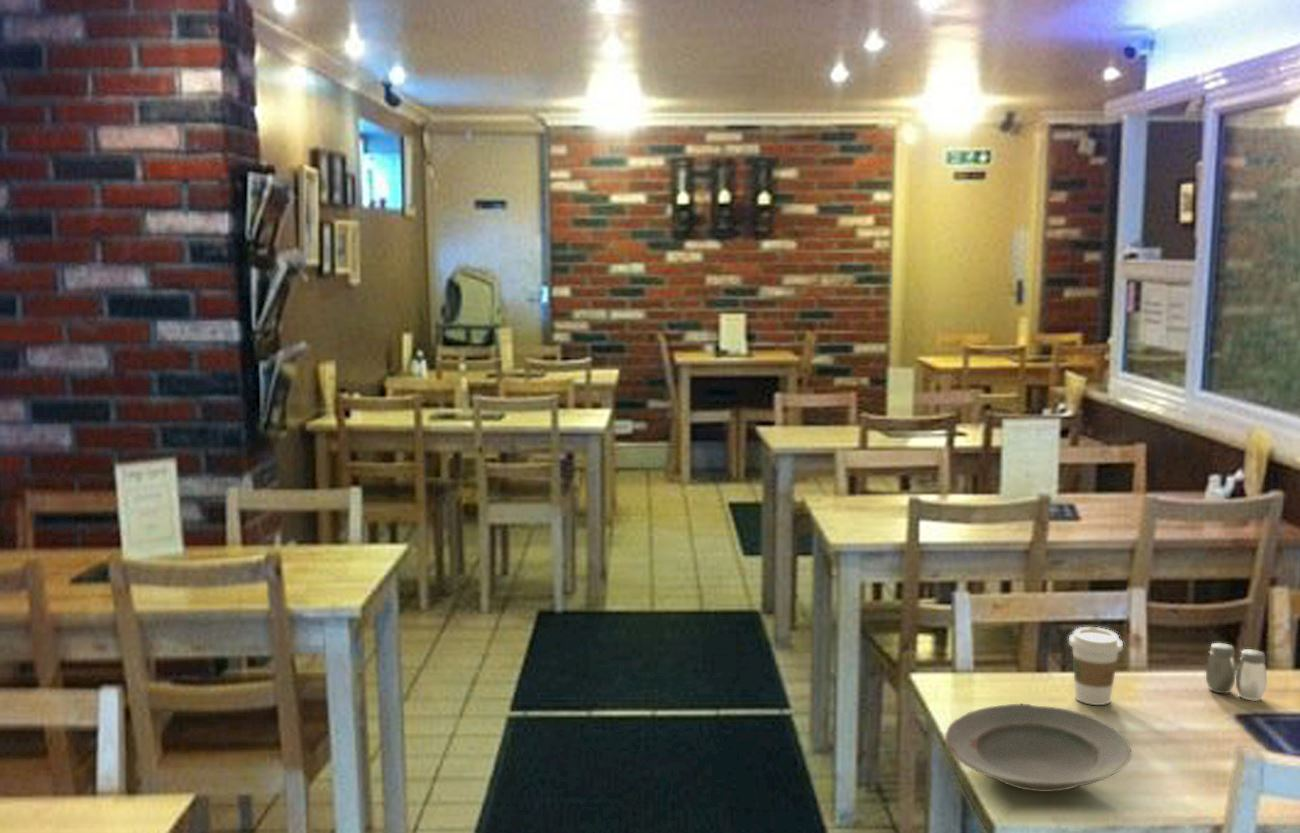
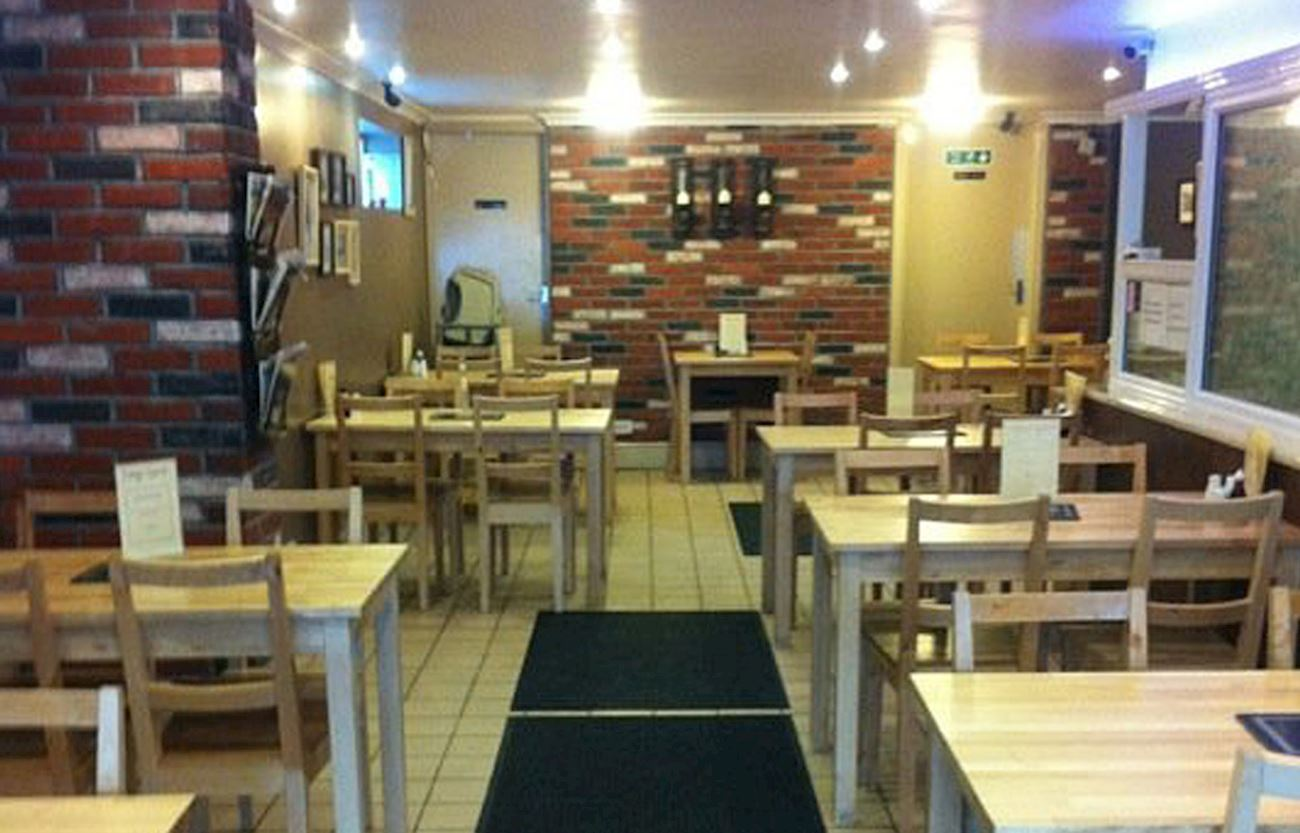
- salt and pepper shaker [1205,642,1268,702]
- coffee cup [1068,626,1124,706]
- plate [944,703,1133,793]
